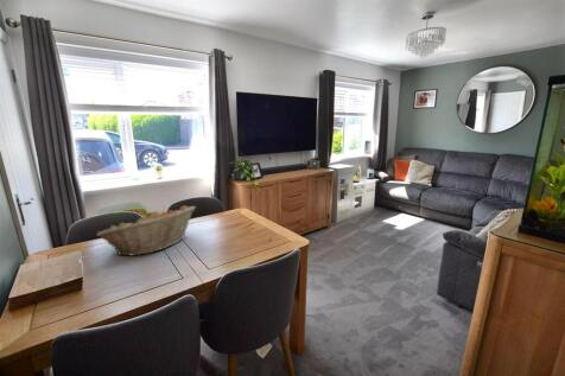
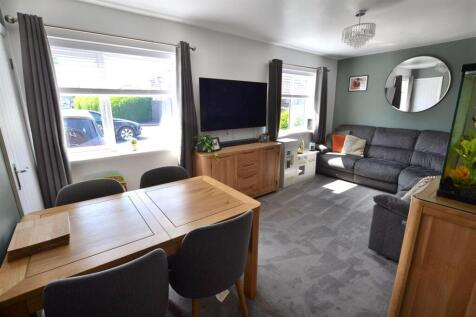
- fruit basket [95,205,197,257]
